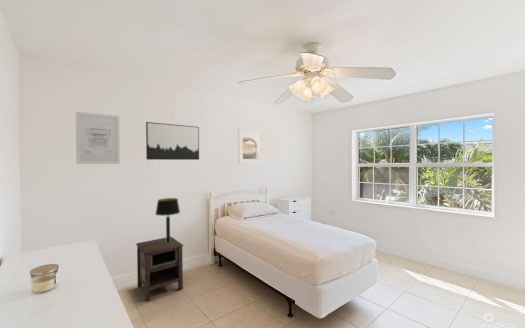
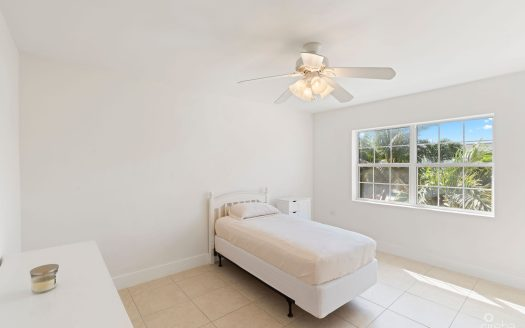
- wall art [145,121,200,161]
- wall art [75,111,121,165]
- nightstand [135,236,184,302]
- table lamp [155,197,181,244]
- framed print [237,127,263,165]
